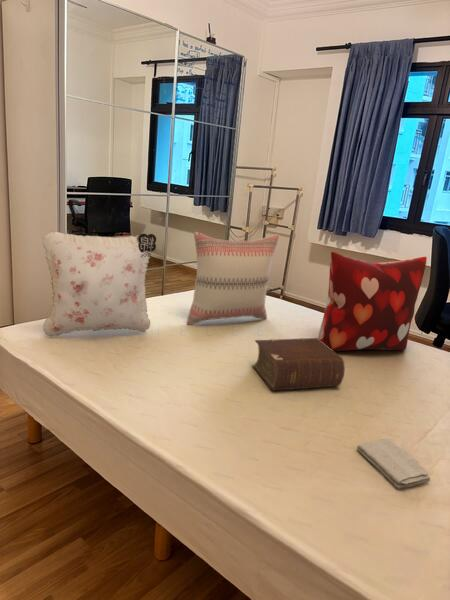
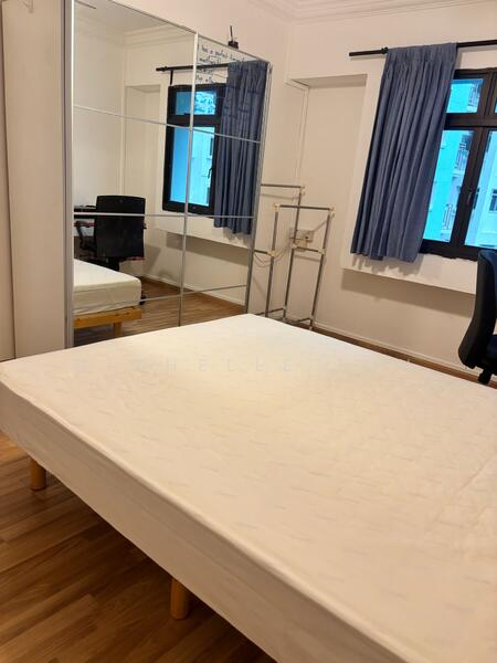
- pillow [186,231,280,326]
- decorative pillow [318,251,428,352]
- washcloth [356,438,431,490]
- bible [251,337,346,392]
- pillow [42,230,157,337]
